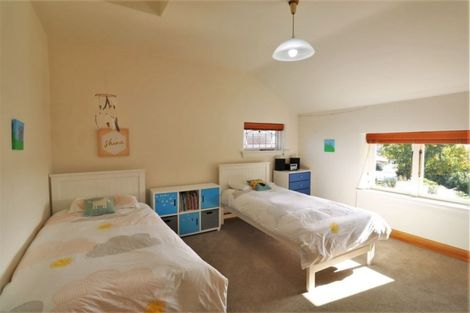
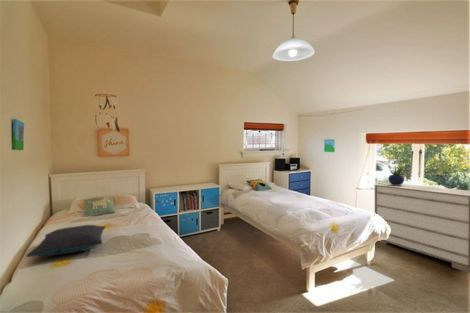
+ potted plant [387,163,409,185]
+ pillow [25,224,107,258]
+ dresser [373,182,470,274]
